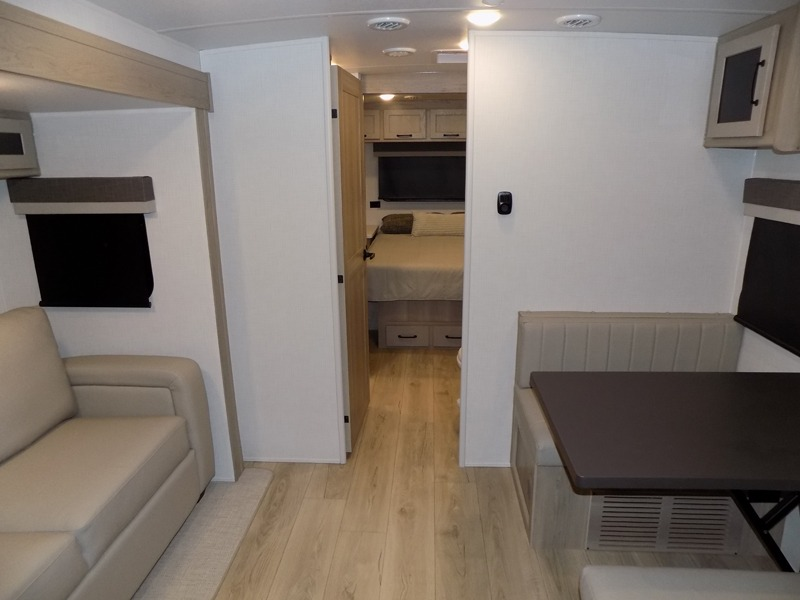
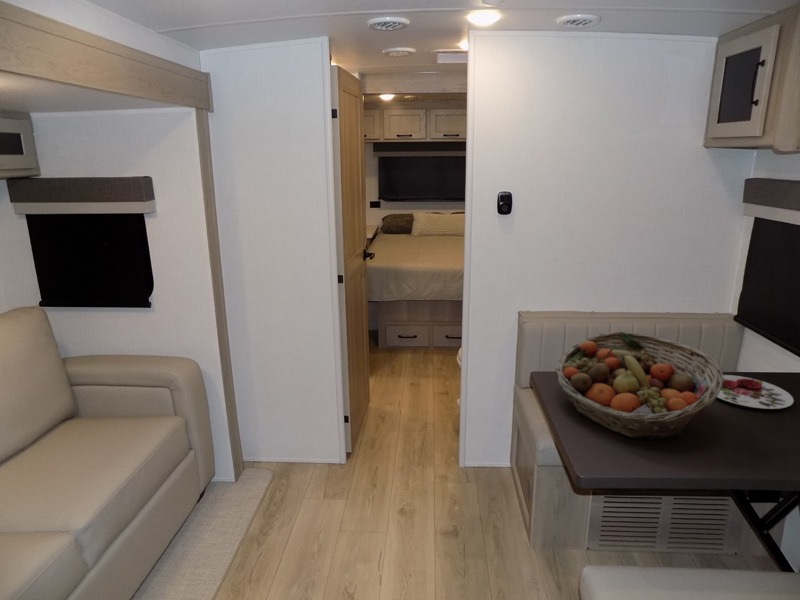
+ plate [716,374,795,410]
+ fruit basket [554,330,724,441]
